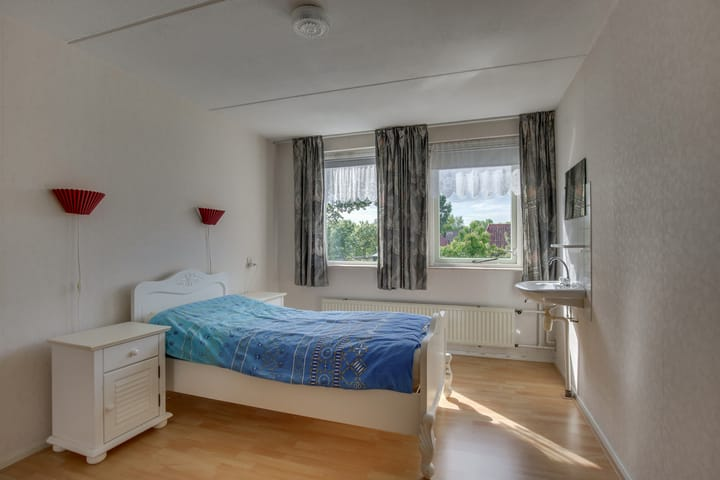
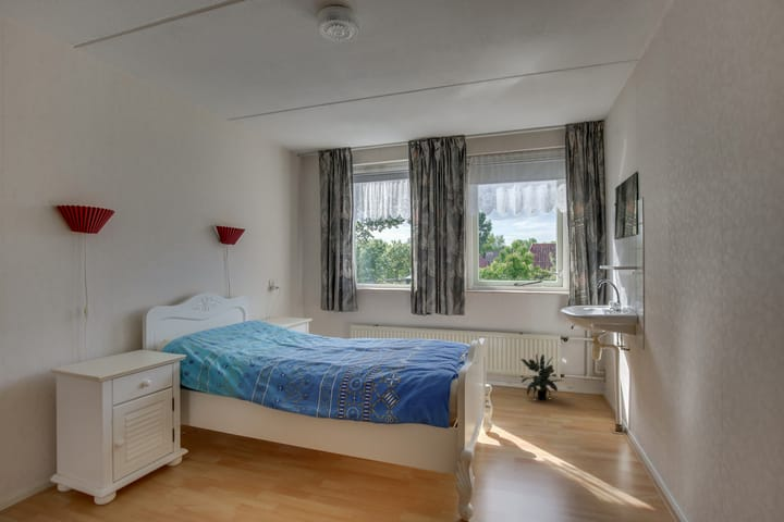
+ potted plant [519,352,564,401]
